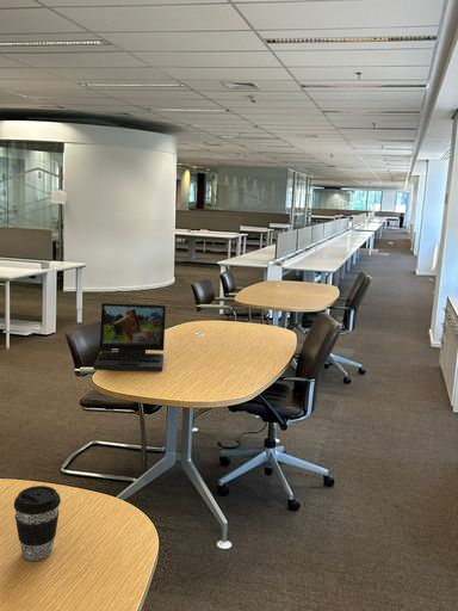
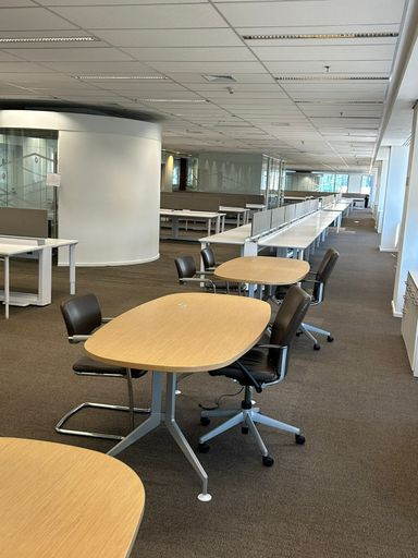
- coffee cup [13,485,62,562]
- laptop [92,302,167,372]
